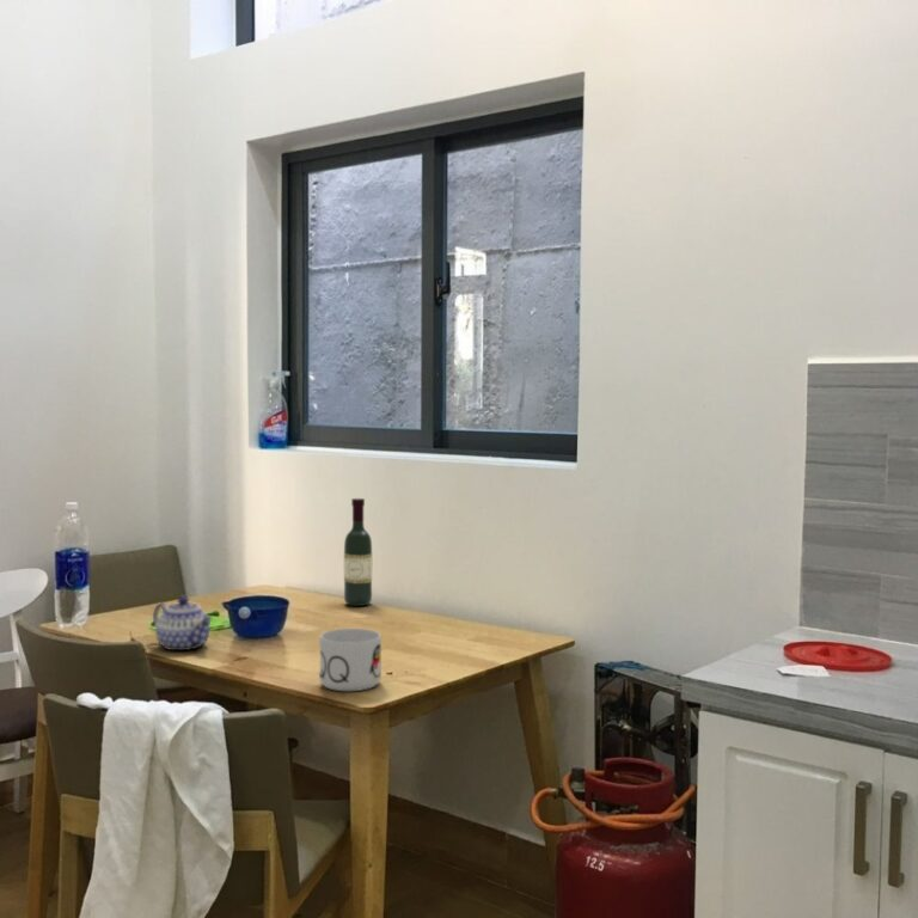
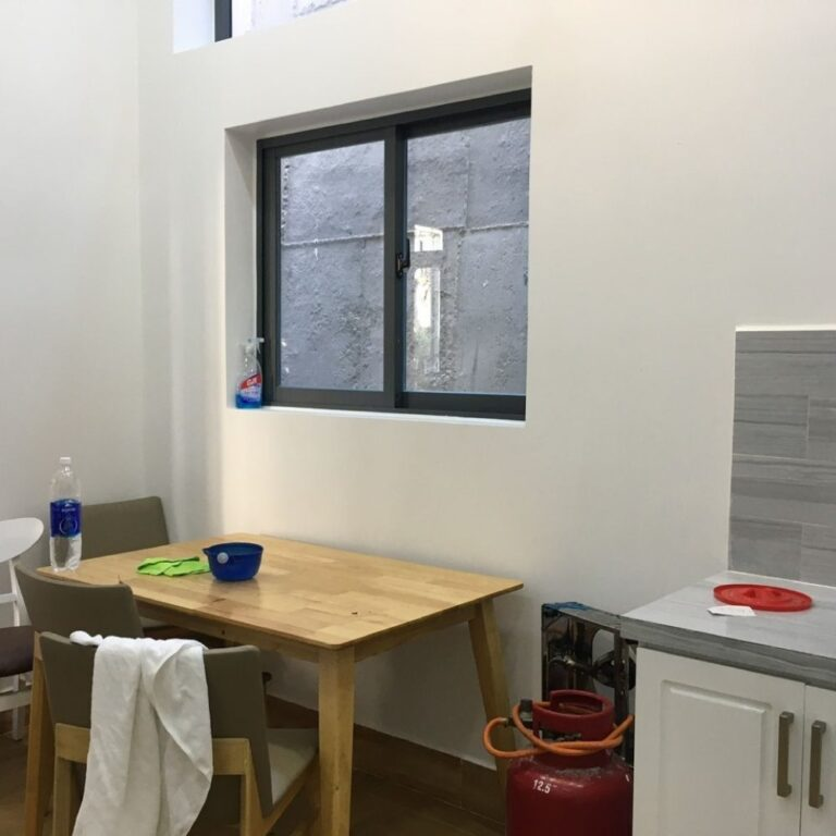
- teapot [152,594,214,651]
- mug [318,628,382,692]
- wine bottle [343,497,373,607]
